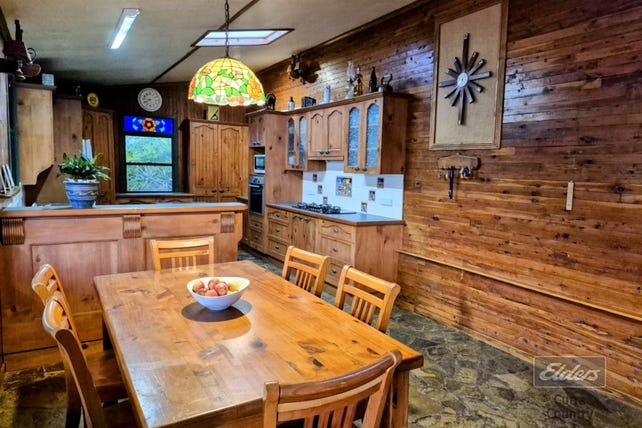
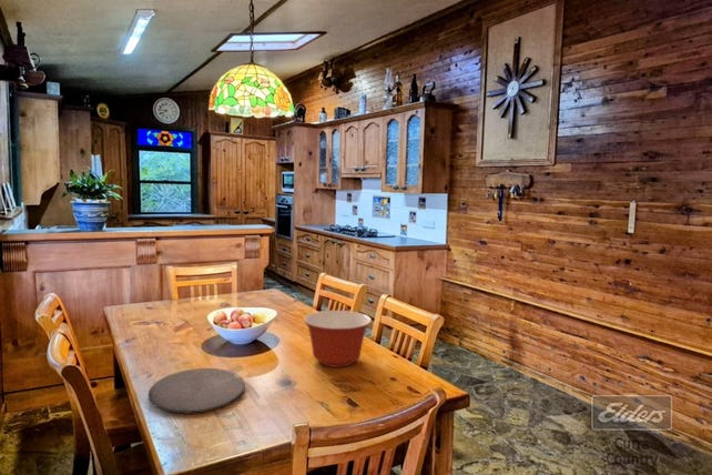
+ mixing bowl [302,310,373,368]
+ plate [148,367,246,415]
